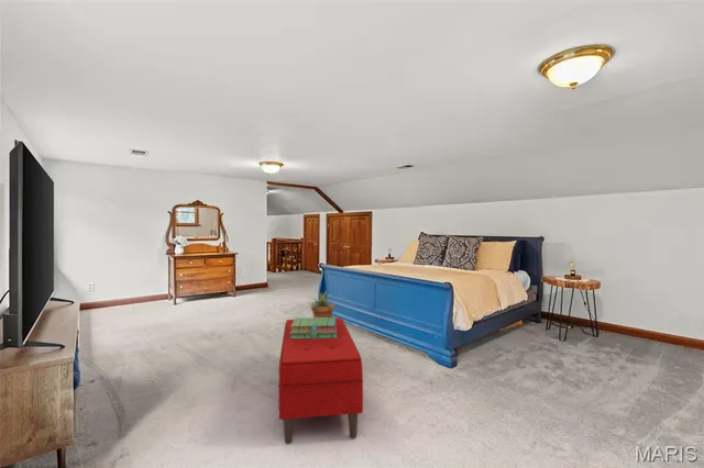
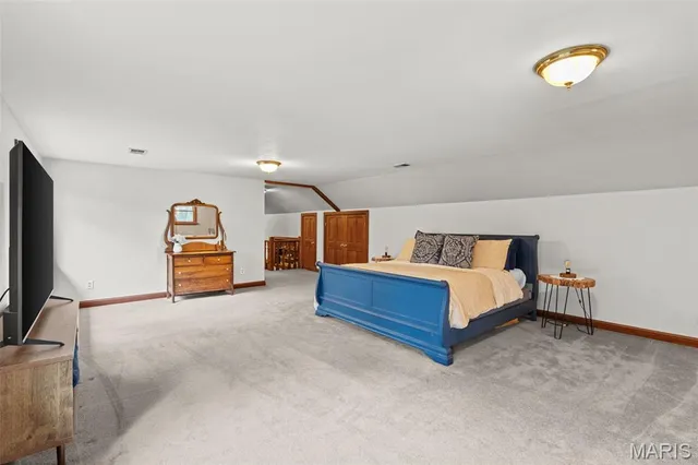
- bench [277,316,364,445]
- stack of books [290,316,337,338]
- potted plant [307,290,338,317]
